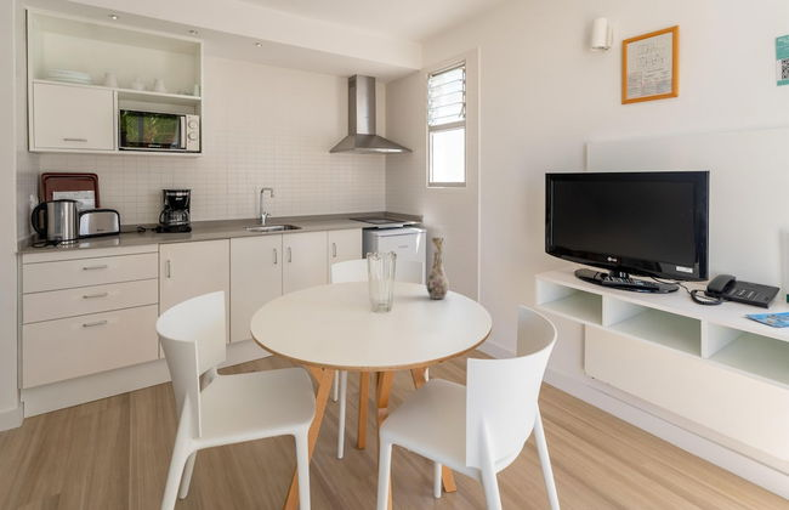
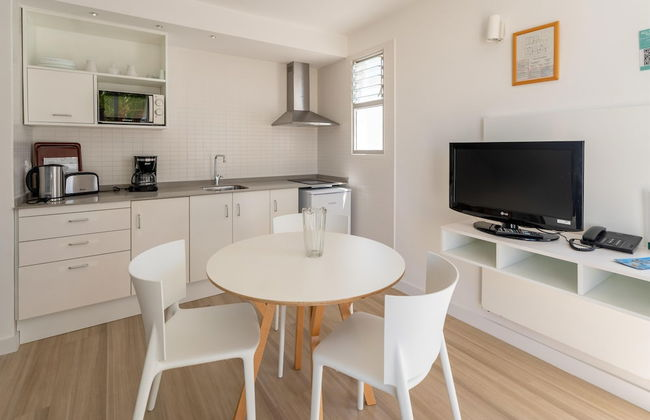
- vase [425,237,450,300]
